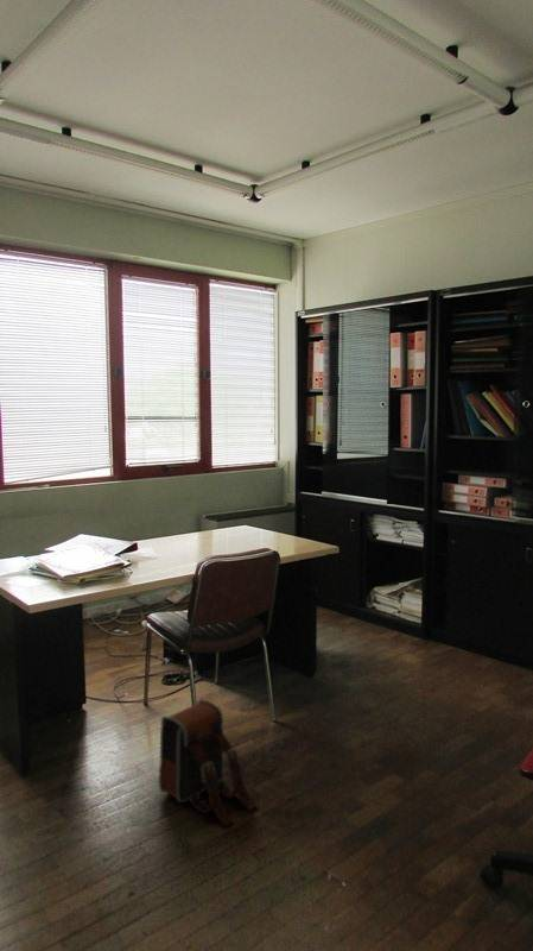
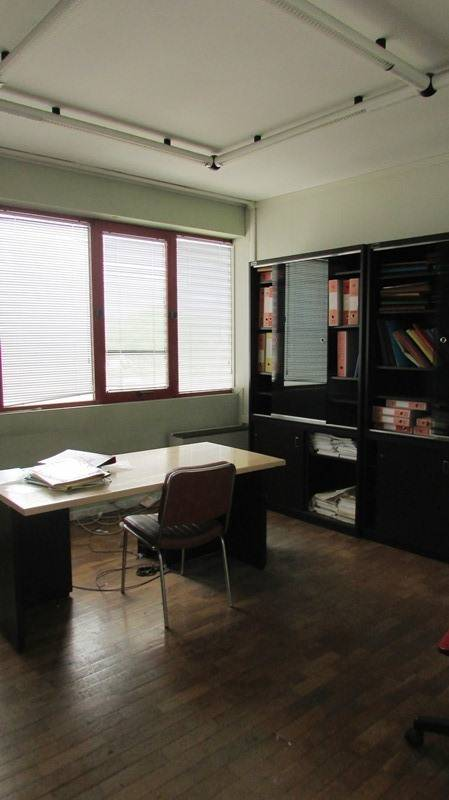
- backpack [157,699,259,827]
